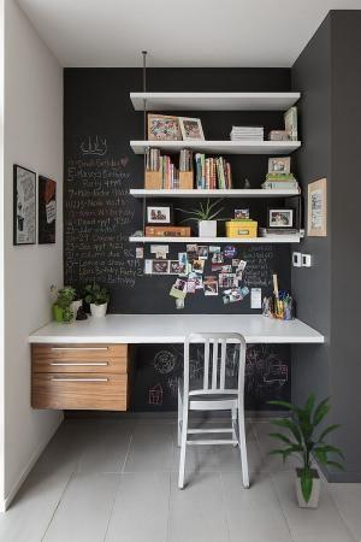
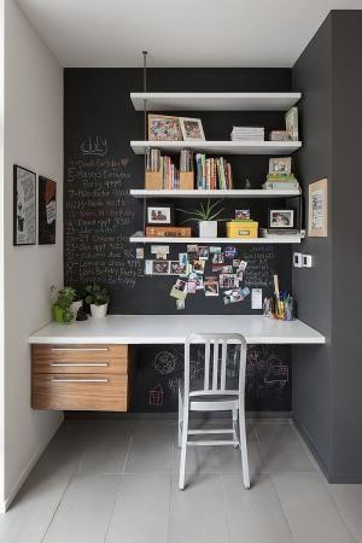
- indoor plant [264,388,349,509]
